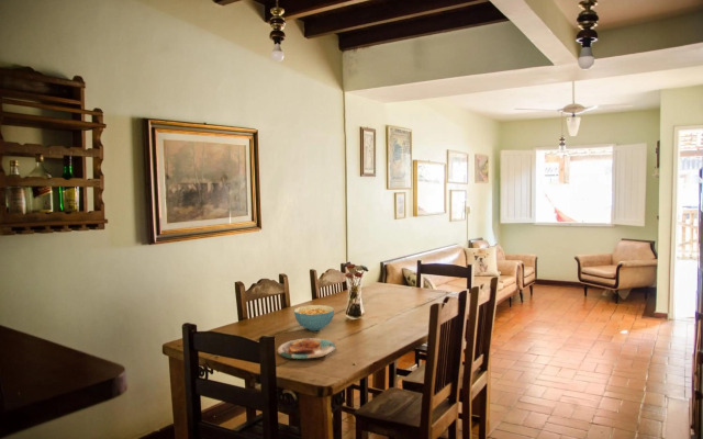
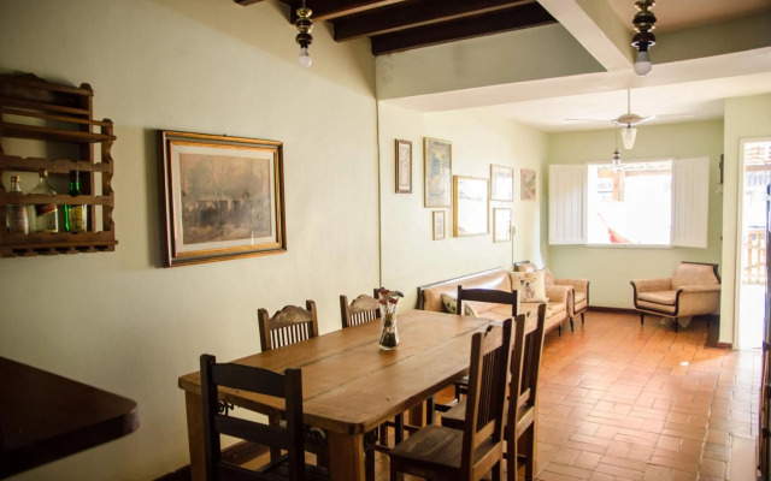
- cereal bowl [293,304,335,331]
- plate [277,338,337,360]
